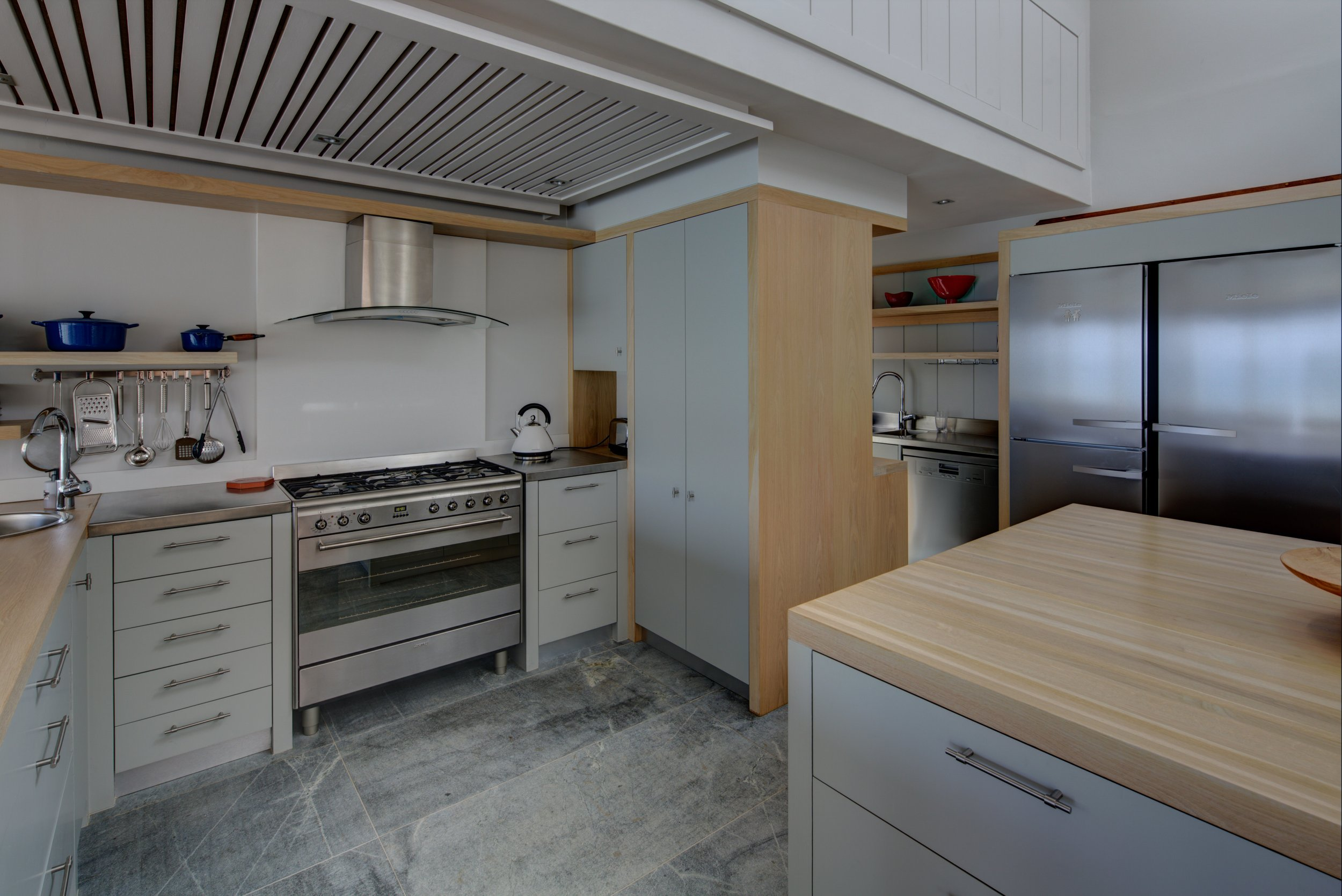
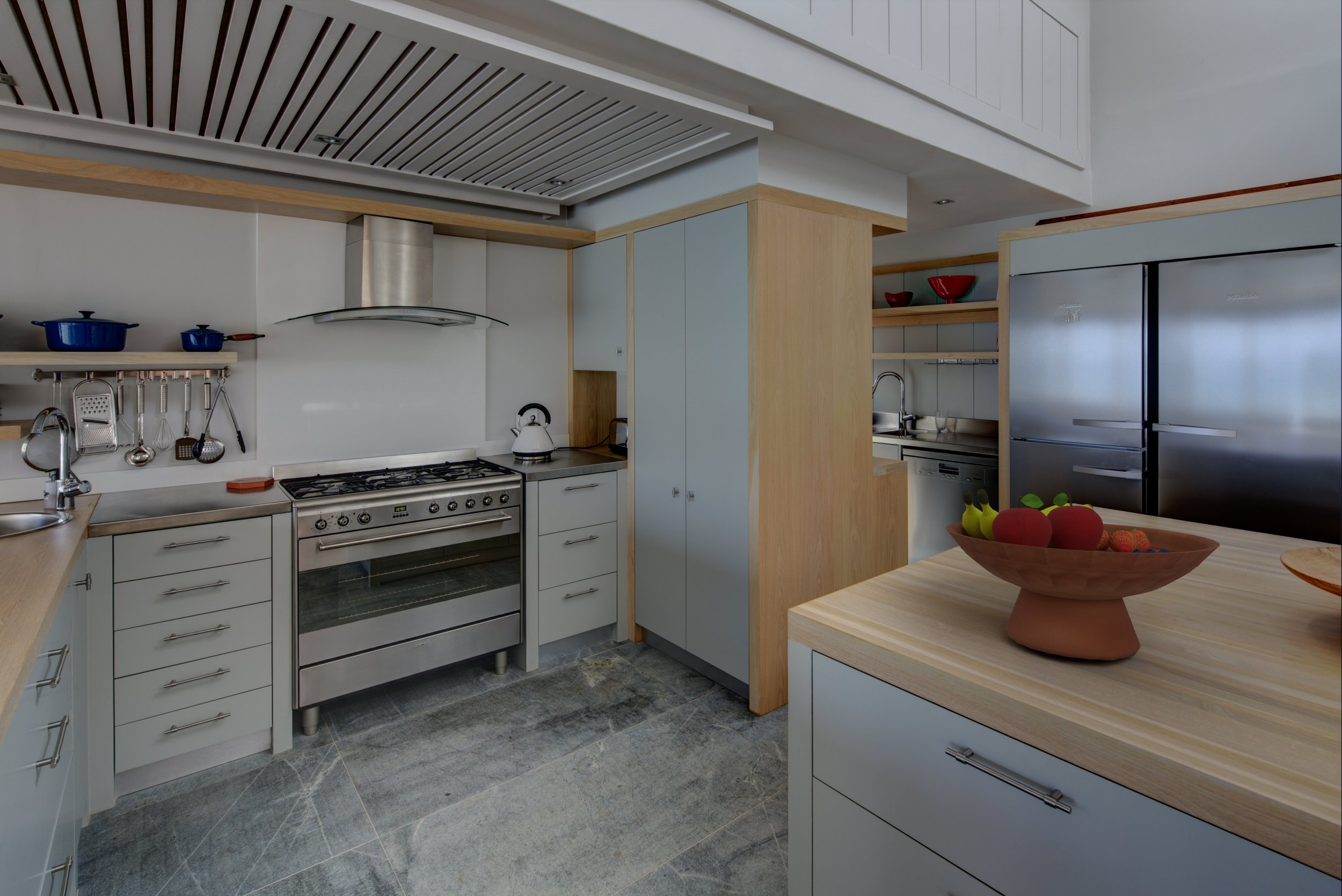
+ fruit bowl [945,489,1221,661]
